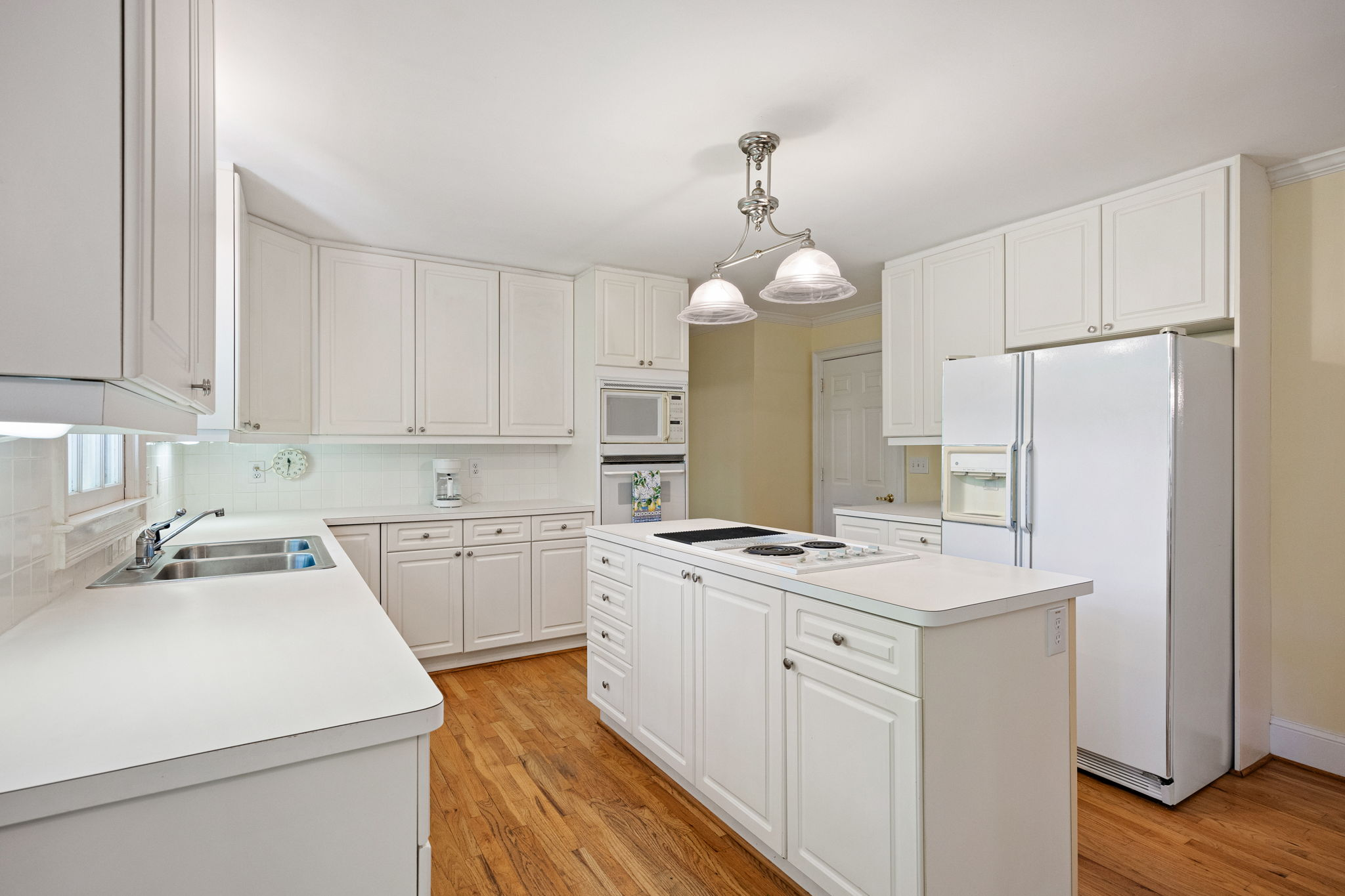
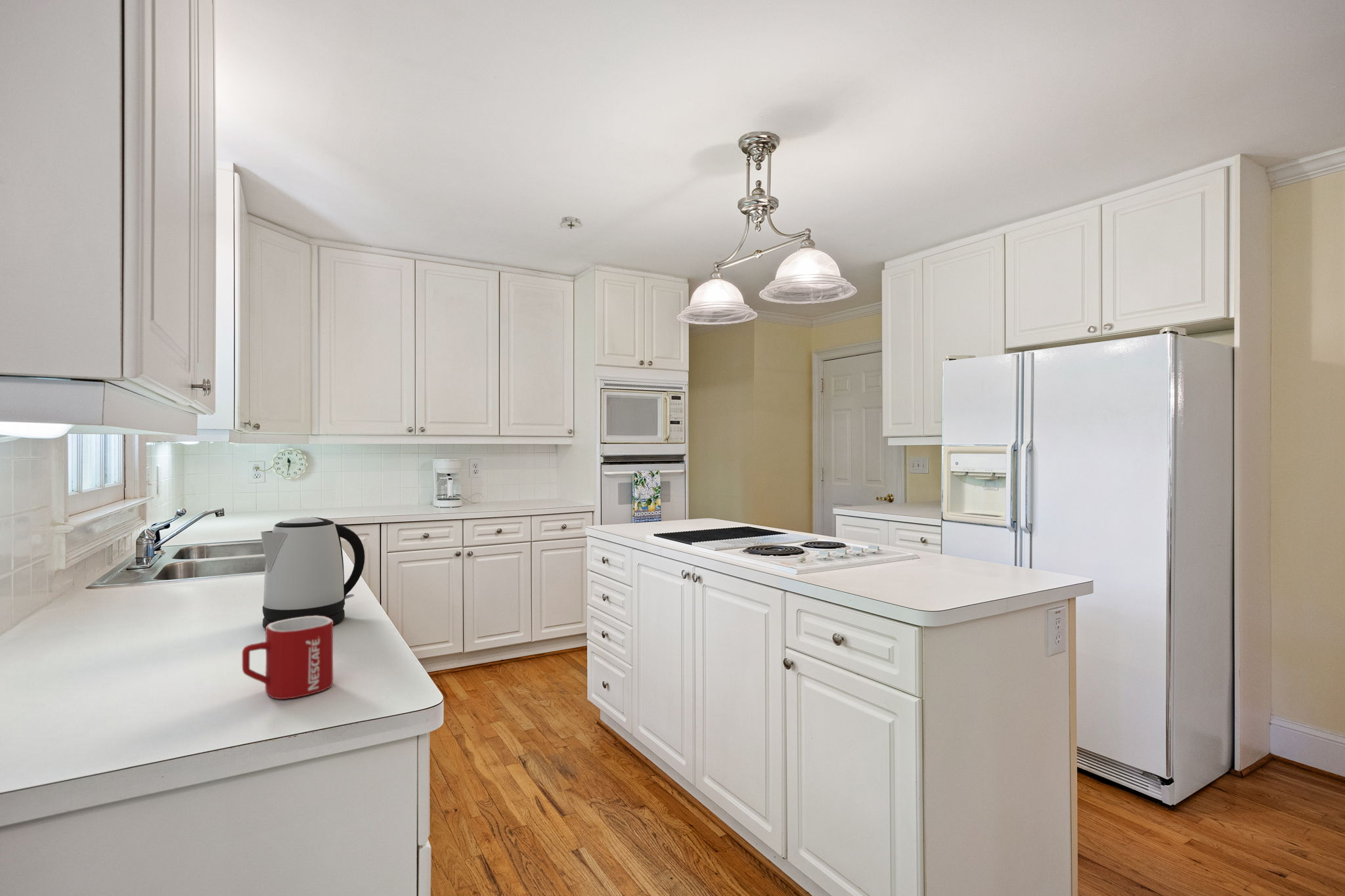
+ kettle [260,517,365,629]
+ mug [242,616,334,700]
+ smoke detector [558,216,583,230]
